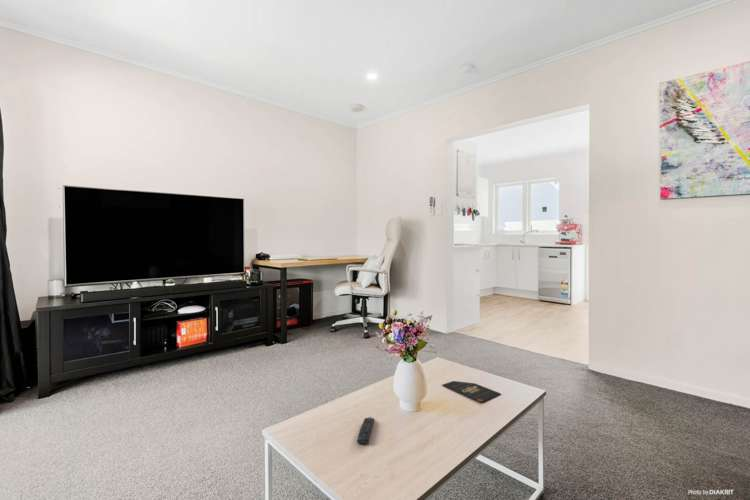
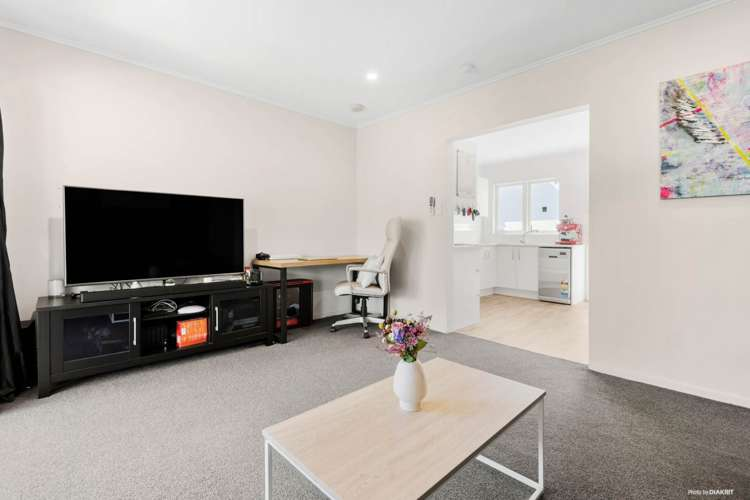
- remote control [356,416,375,445]
- playing card [441,380,502,403]
